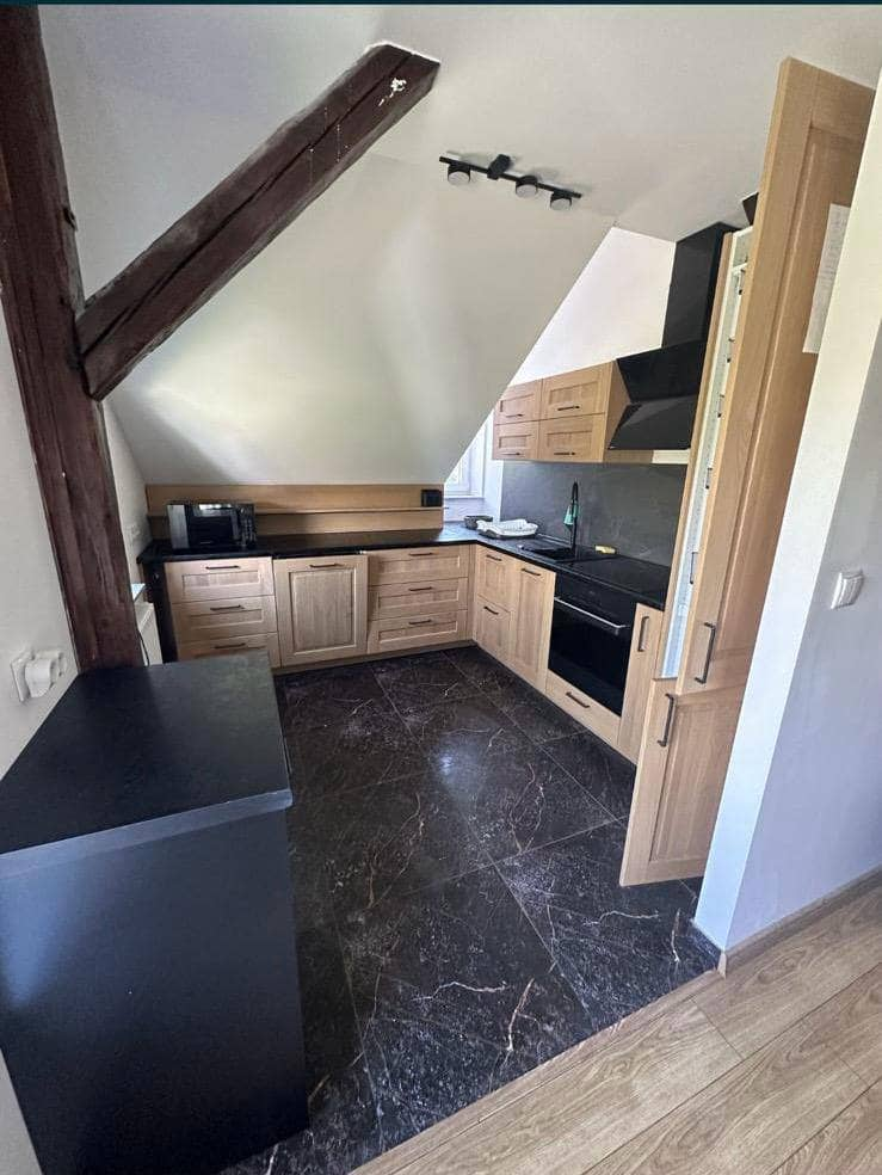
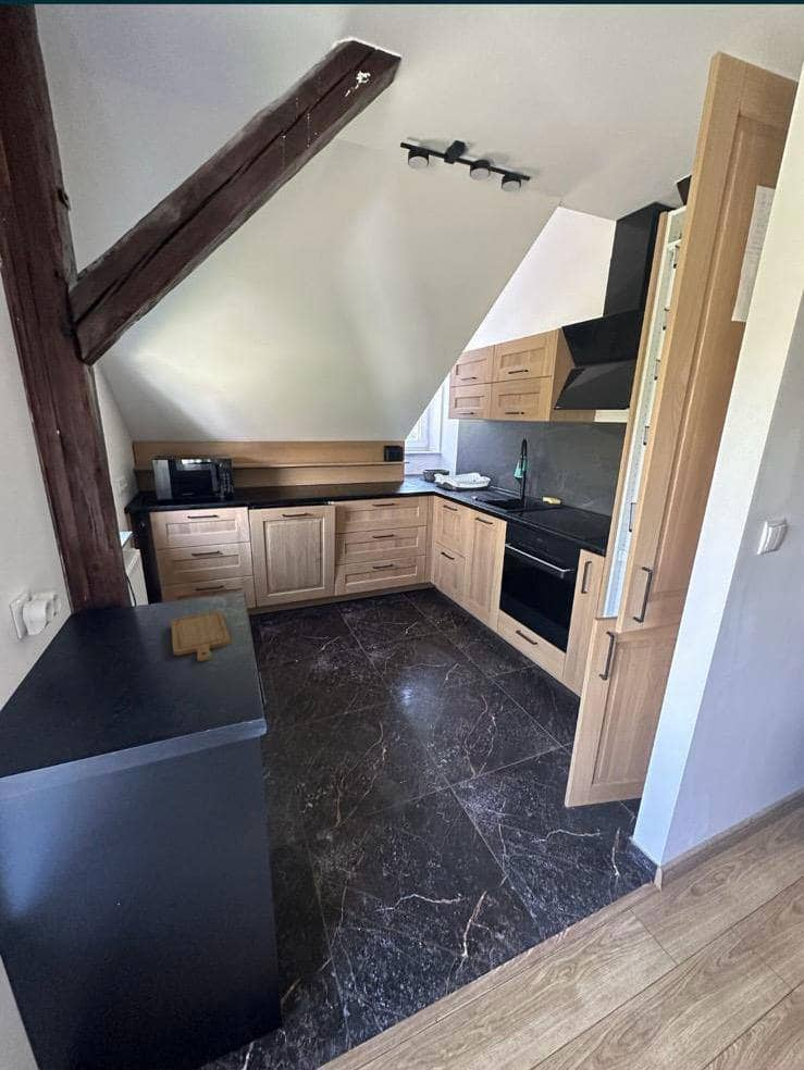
+ chopping board [170,610,231,662]
